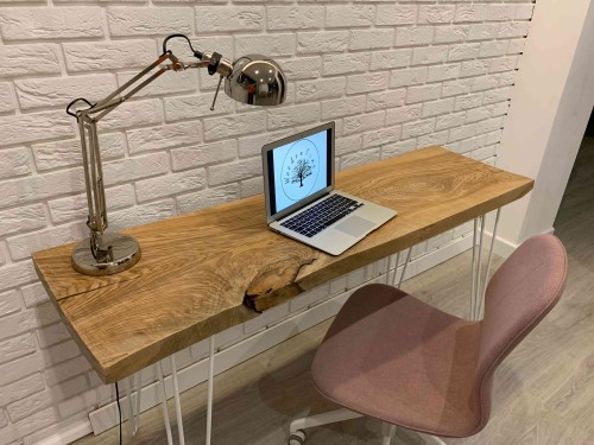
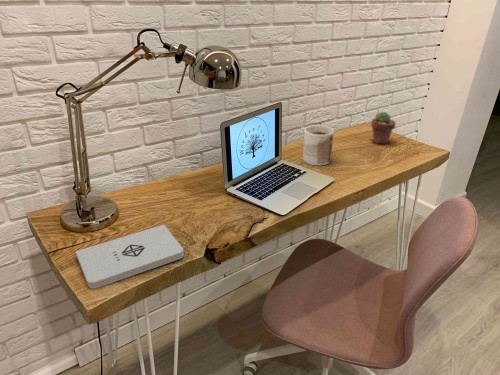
+ notepad [75,224,184,289]
+ potted succulent [370,110,397,145]
+ mug [302,124,335,166]
